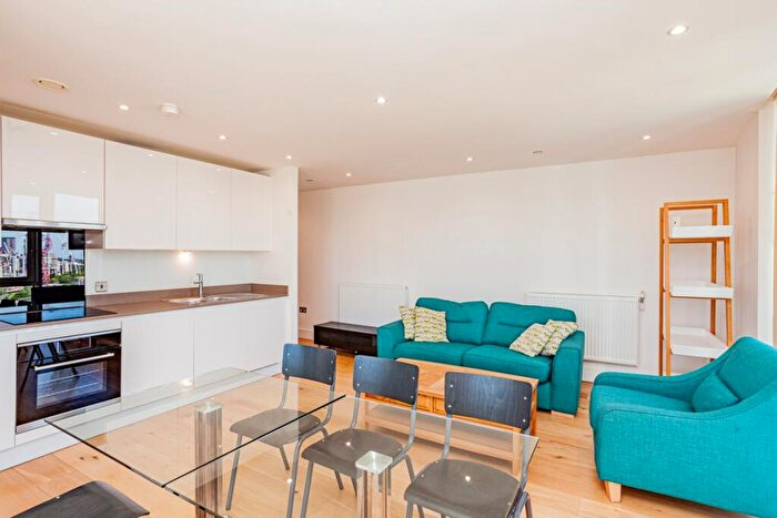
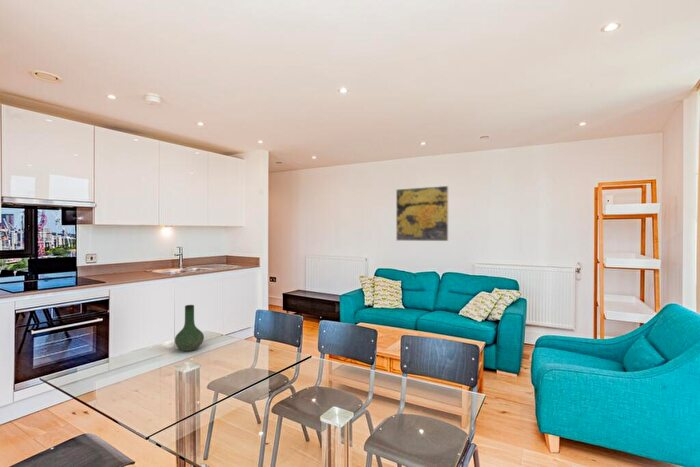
+ vase [174,304,205,352]
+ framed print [395,185,449,242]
